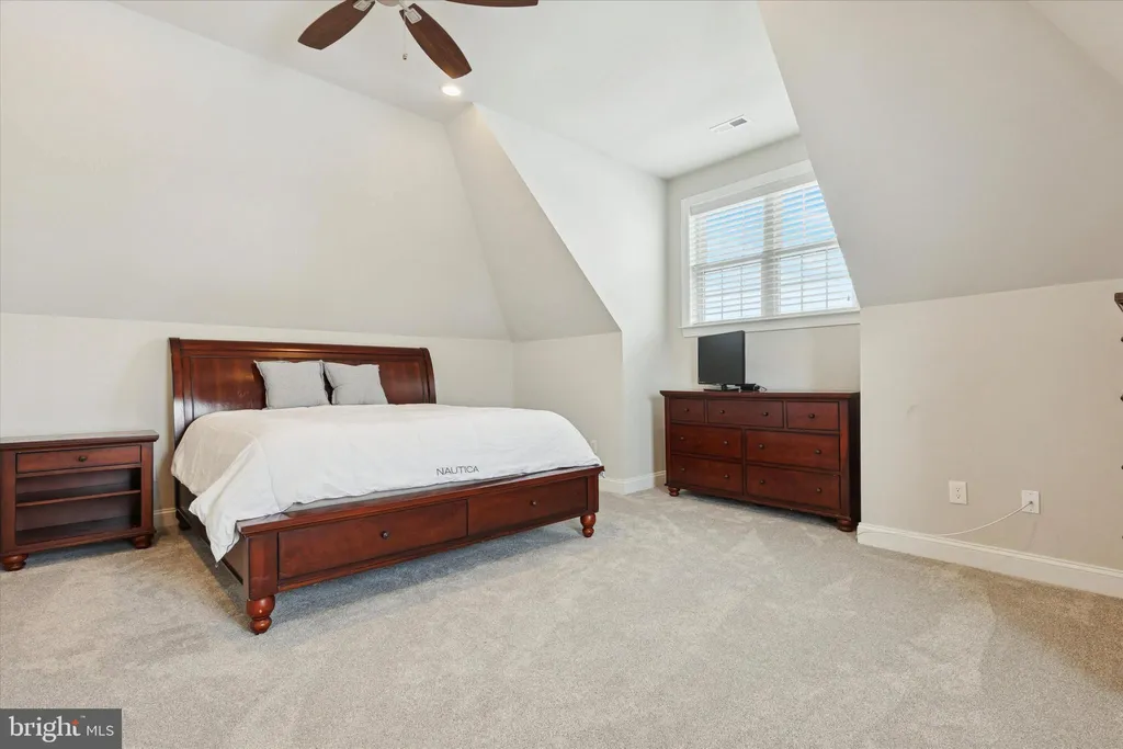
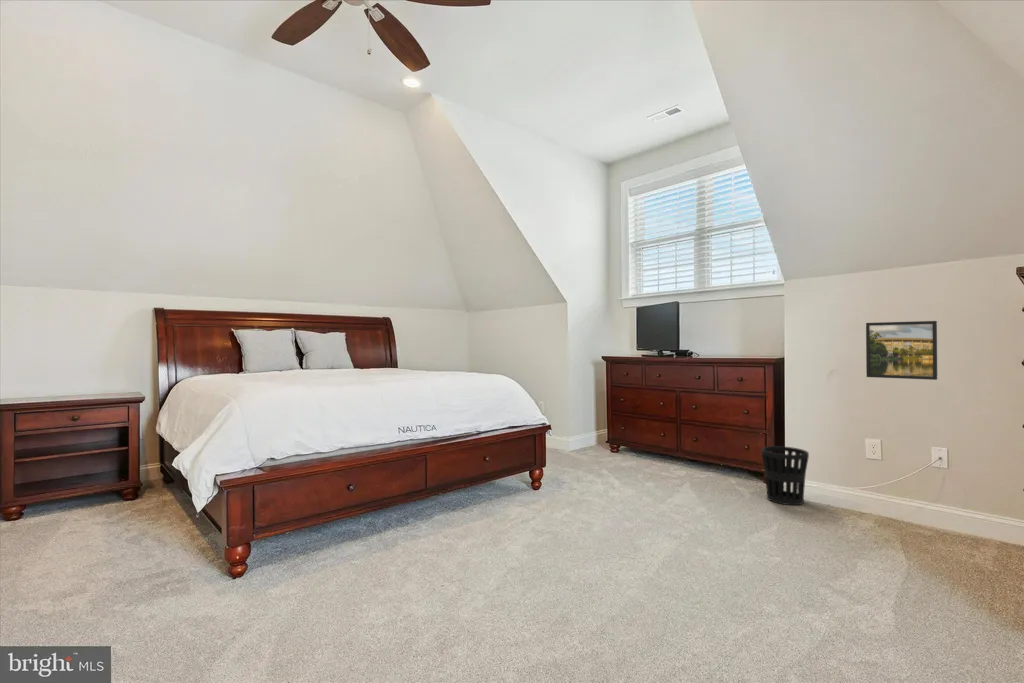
+ wastebasket [760,445,810,506]
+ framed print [865,320,938,381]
